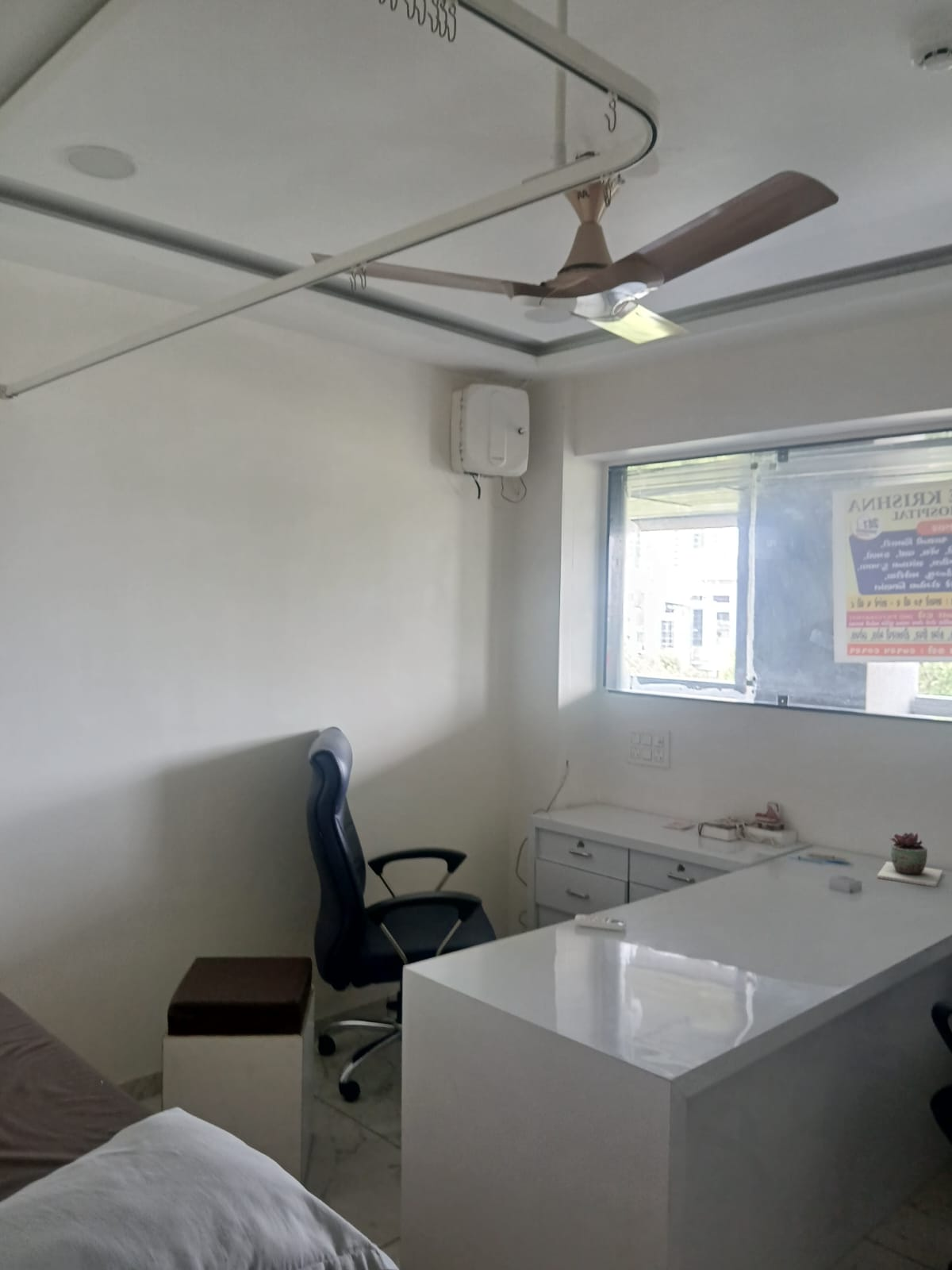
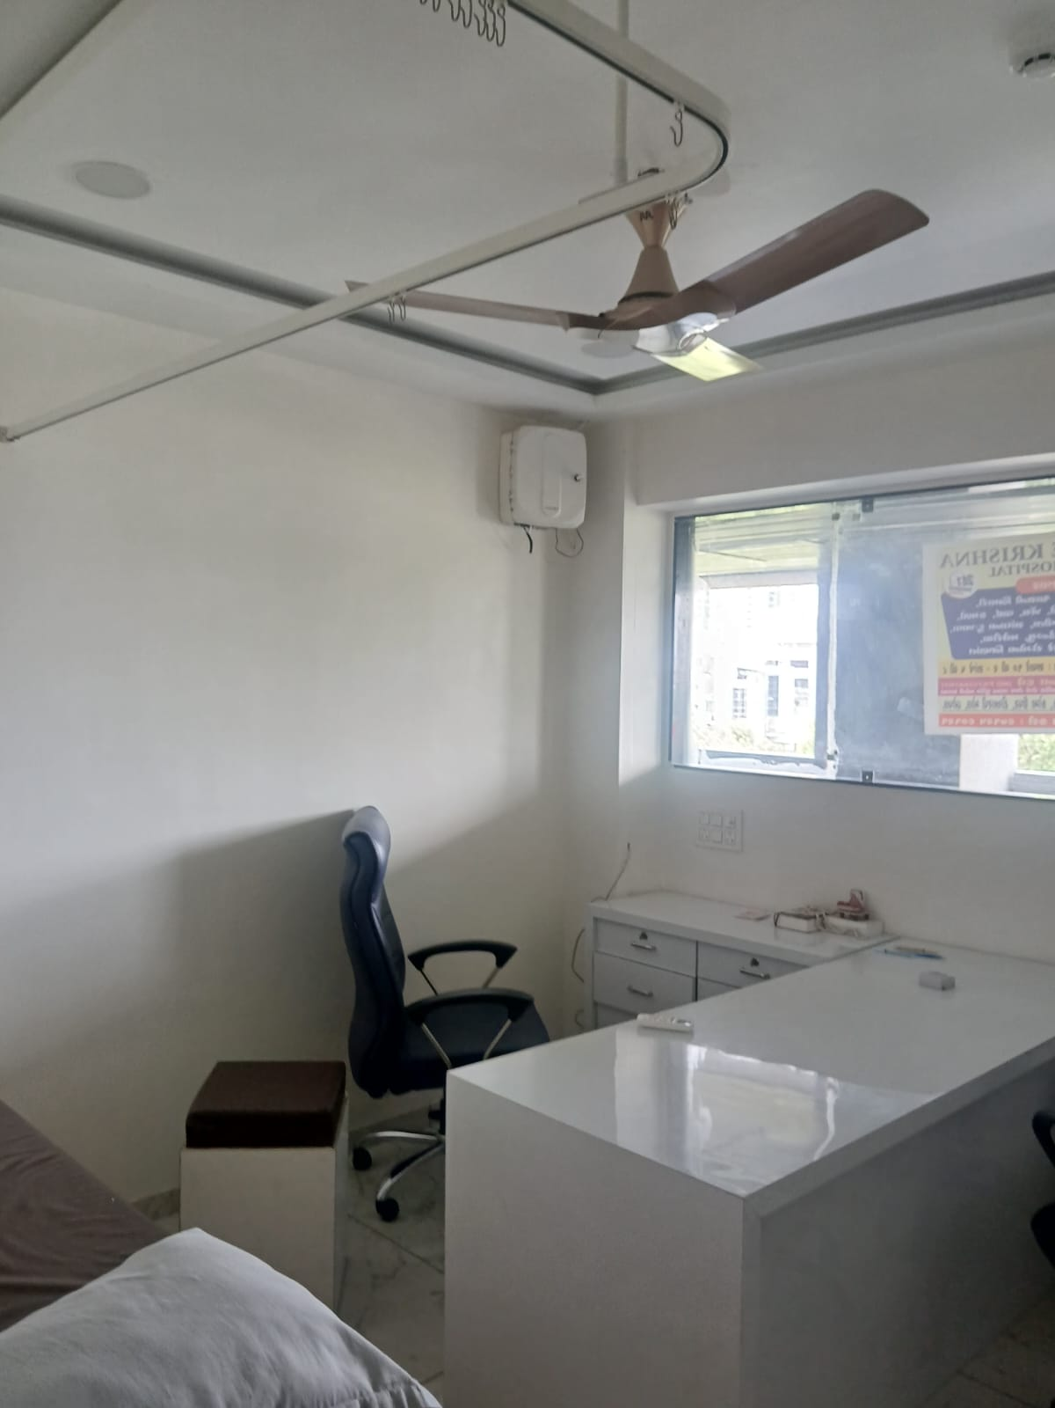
- succulent plant [877,832,943,887]
